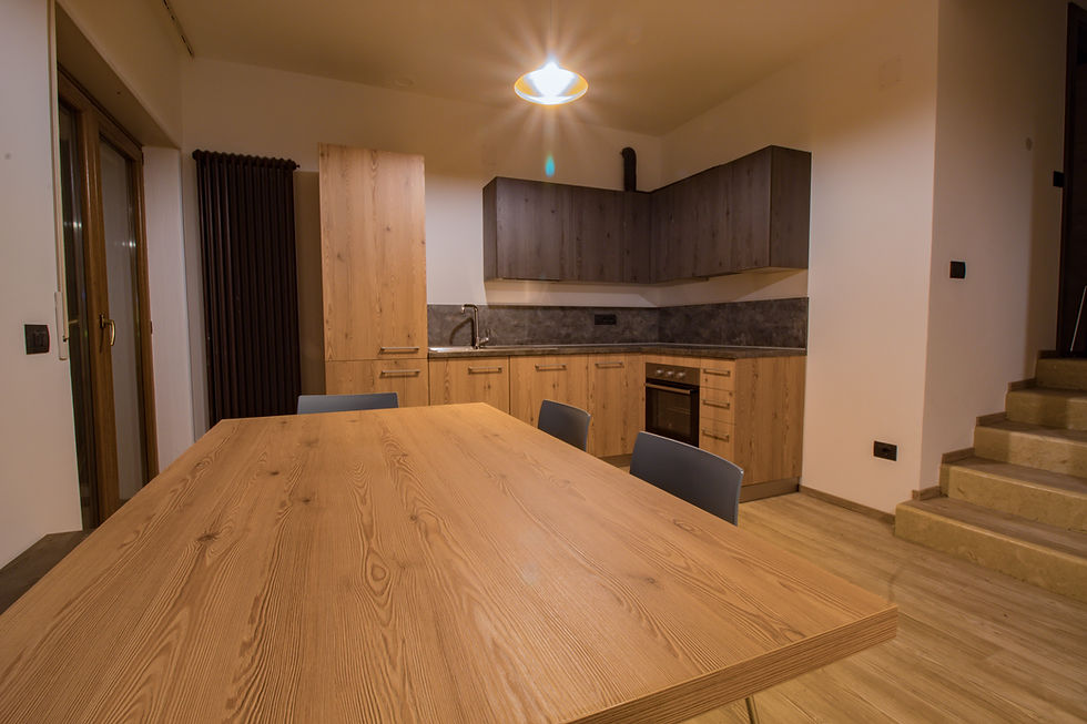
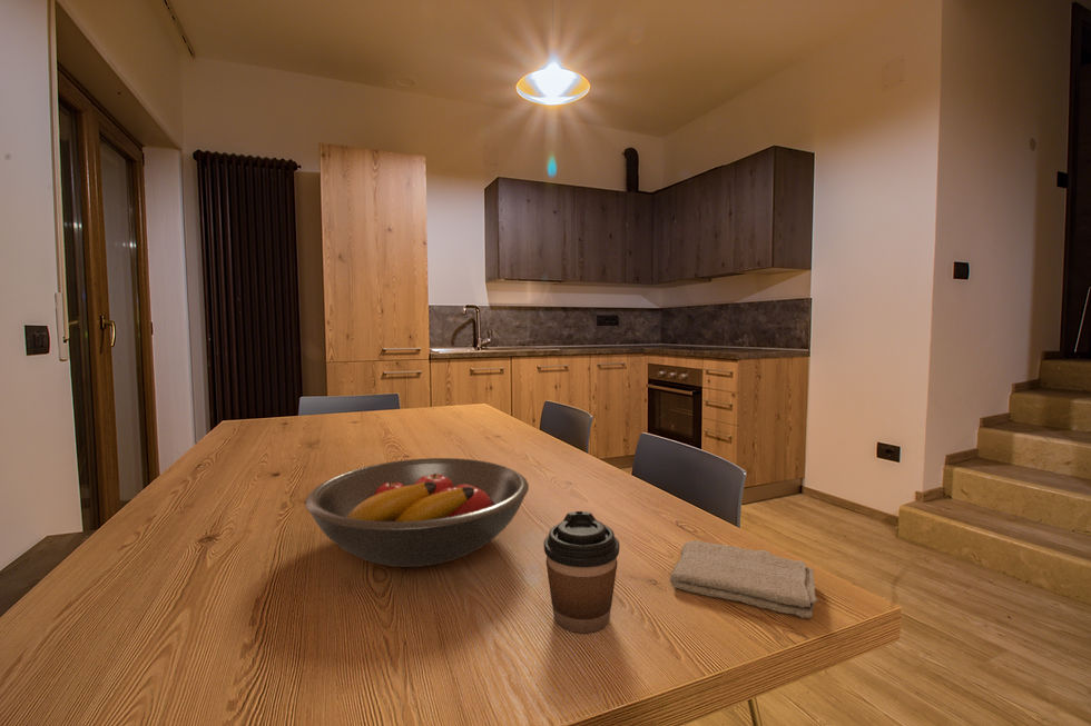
+ fruit bowl [304,457,530,568]
+ washcloth [669,539,819,619]
+ coffee cup [542,510,620,634]
